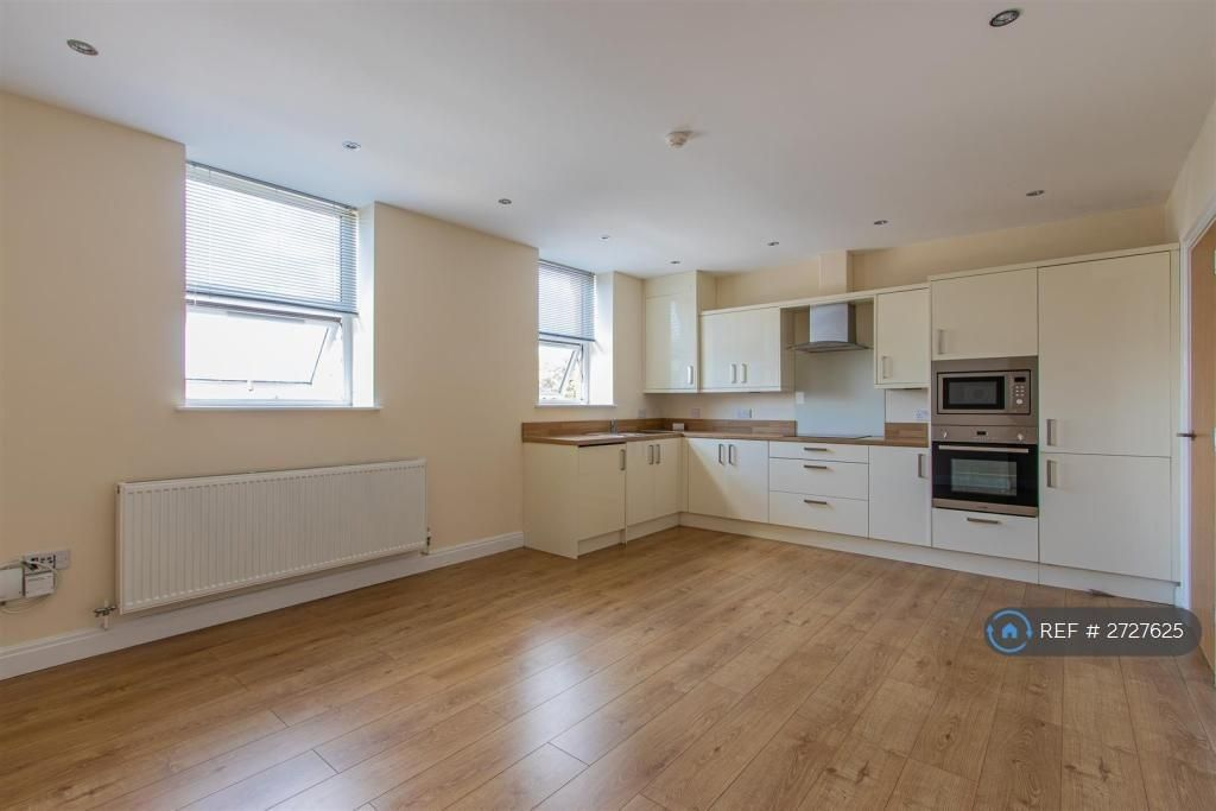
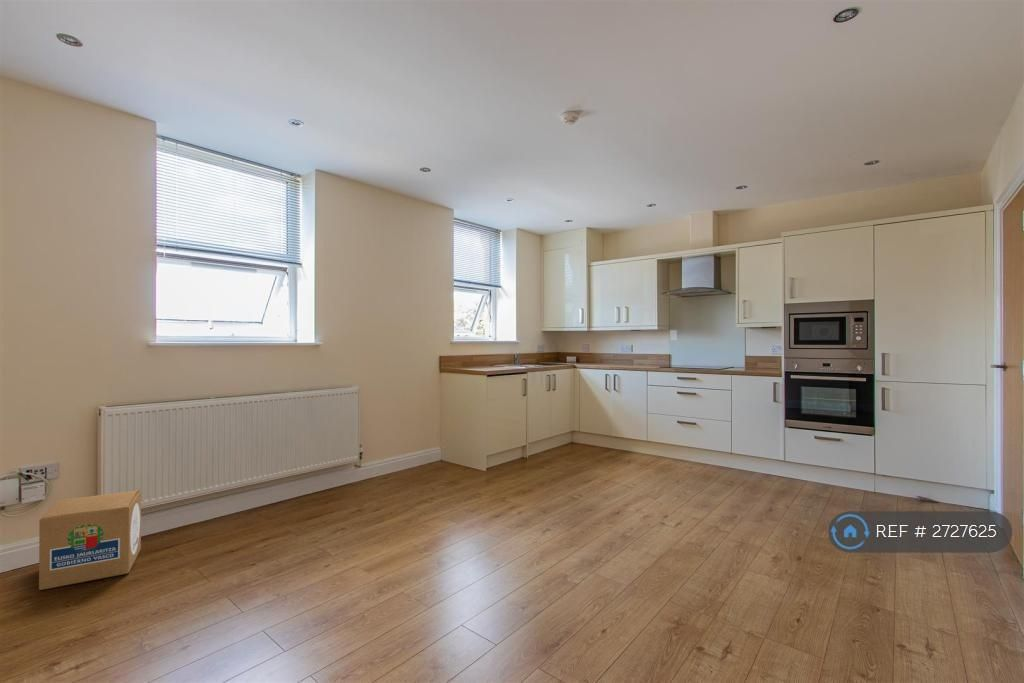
+ cardboard box [38,489,142,591]
